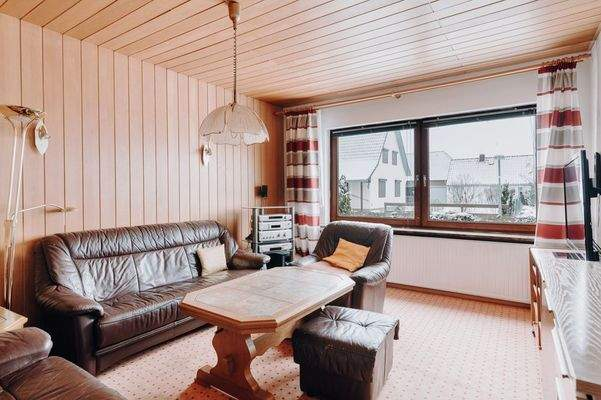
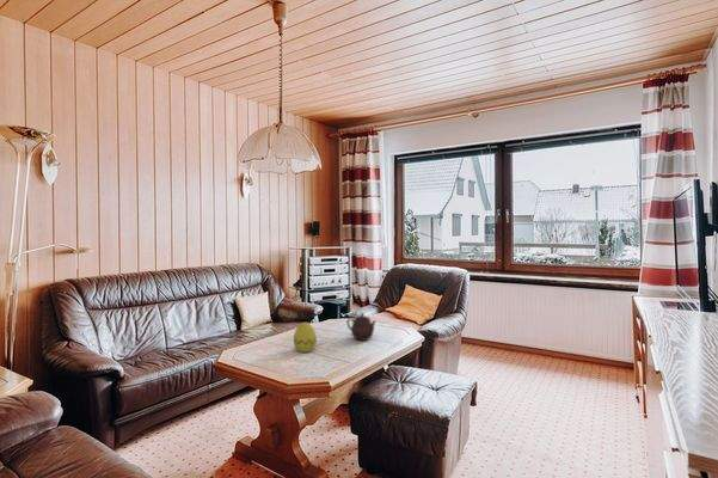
+ decorative egg [293,321,318,354]
+ teapot [345,312,378,342]
